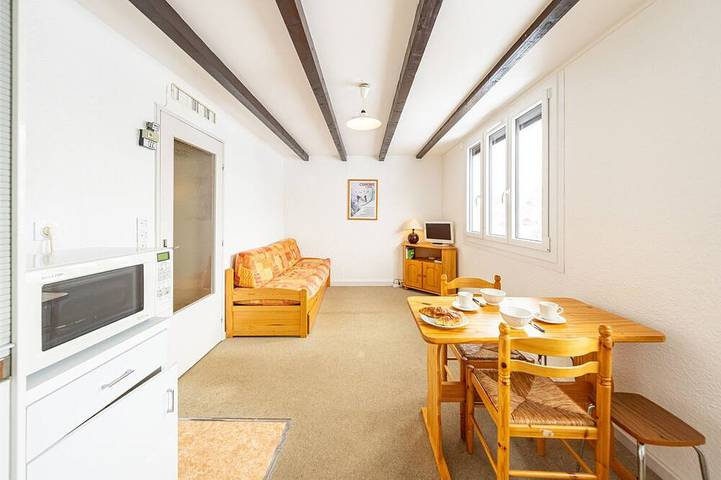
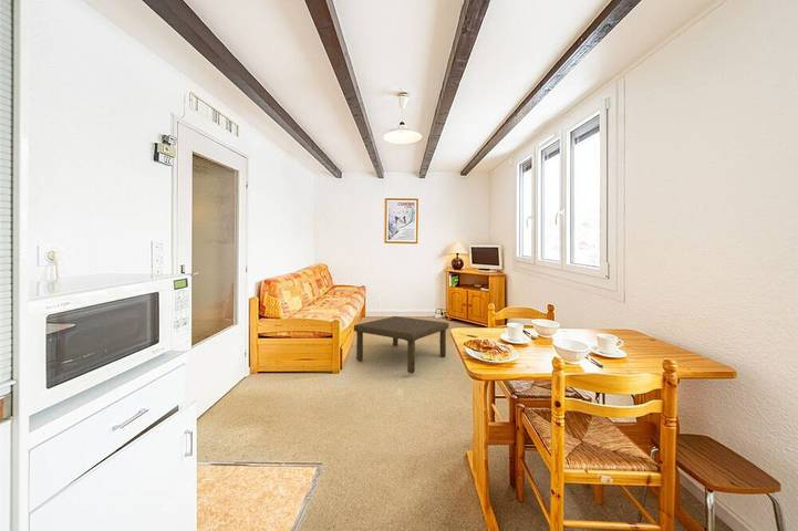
+ coffee table [353,315,450,374]
